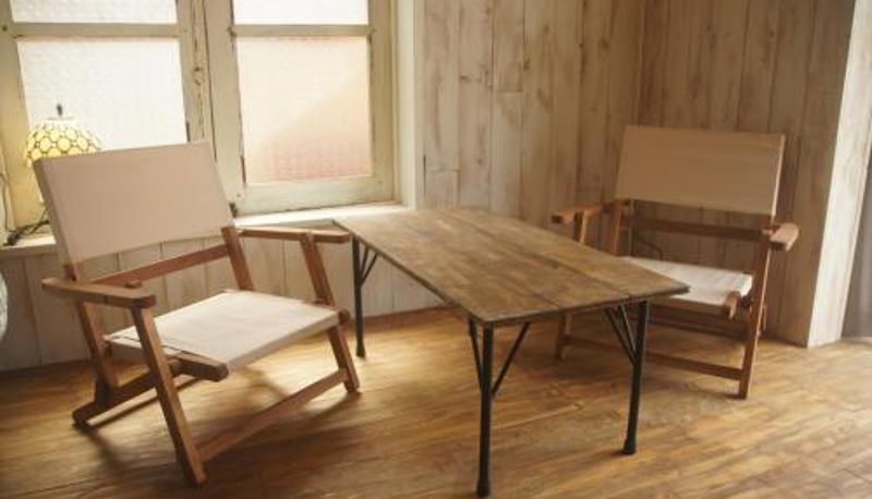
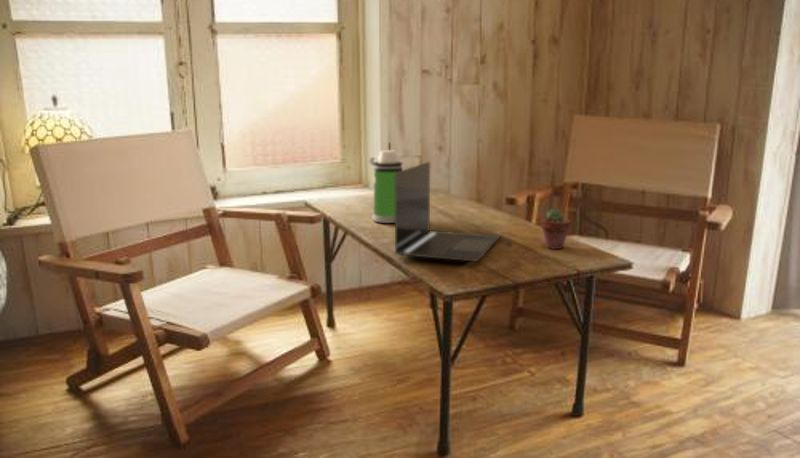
+ potted succulent [540,208,572,250]
+ water bottle [368,149,404,224]
+ laptop [394,161,501,262]
